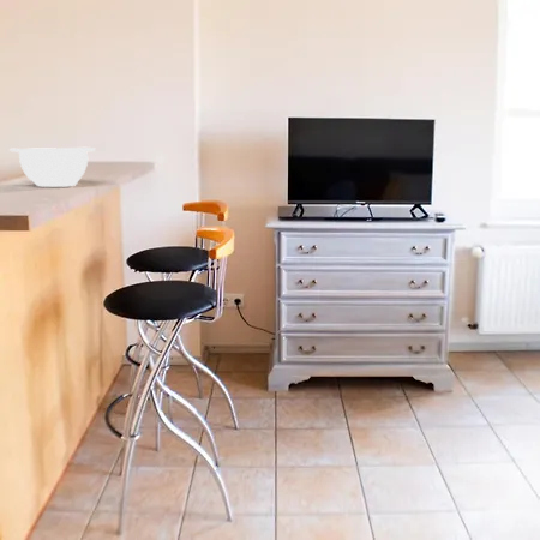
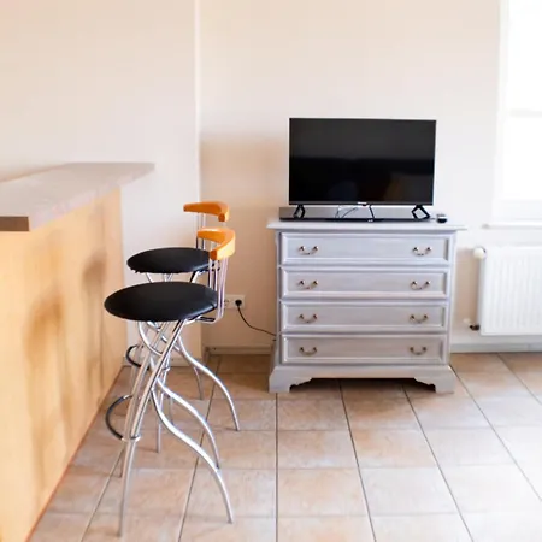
- mixing bowl [8,146,97,188]
